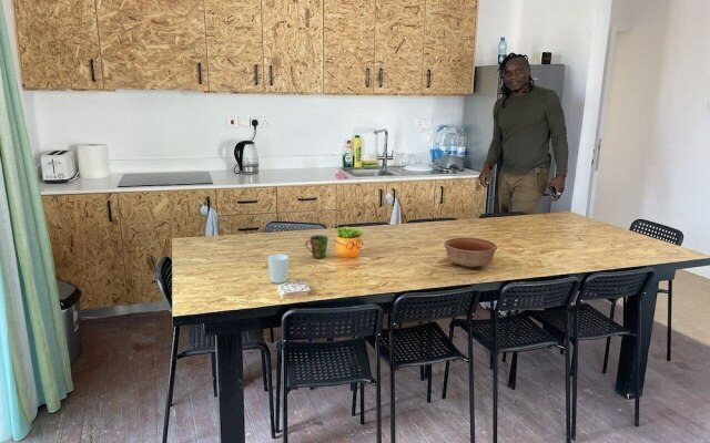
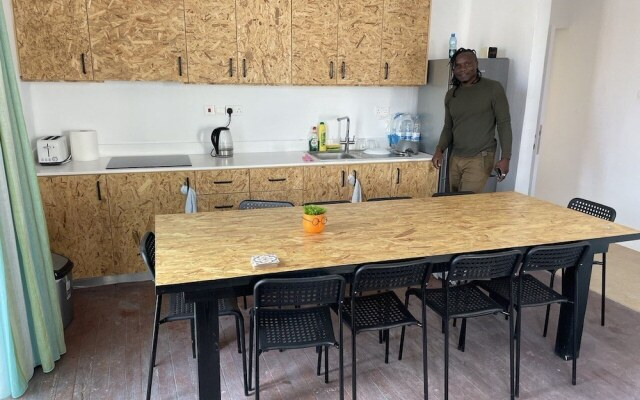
- bowl [443,236,498,269]
- cup [304,235,329,259]
- cup [267,253,290,285]
